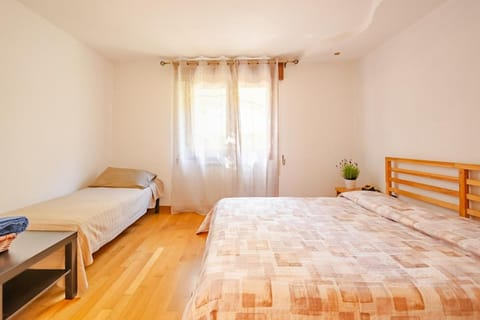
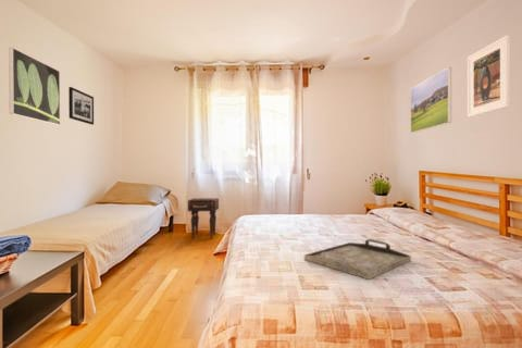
+ nightstand [187,197,220,239]
+ picture frame [67,86,95,126]
+ serving tray [303,238,412,281]
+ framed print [8,47,61,126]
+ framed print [410,66,452,134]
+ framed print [467,34,511,119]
